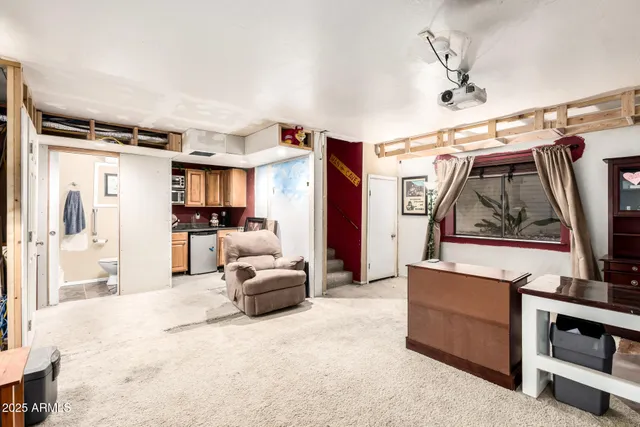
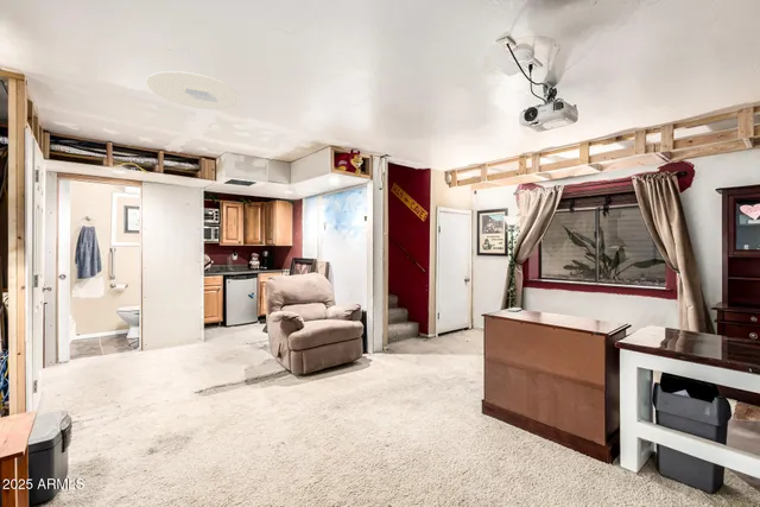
+ ceiling light [145,70,241,110]
